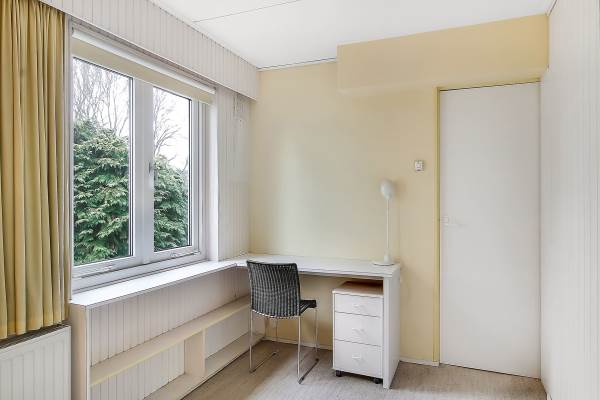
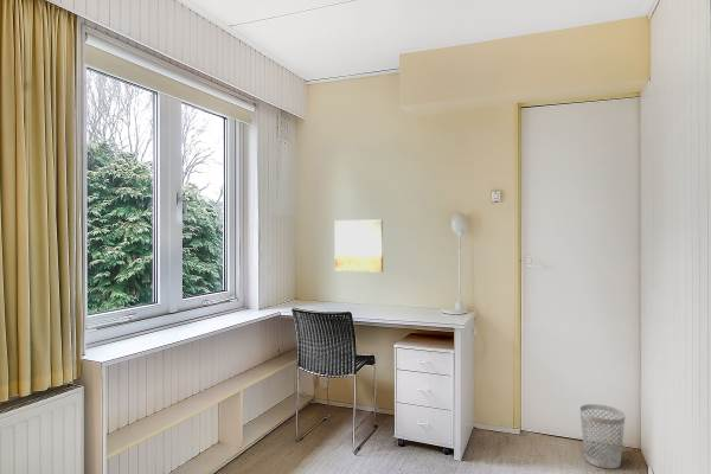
+ wastebasket [578,403,627,469]
+ wall art [333,218,384,274]
